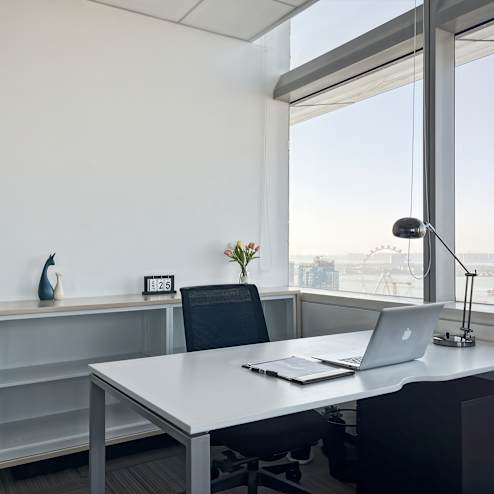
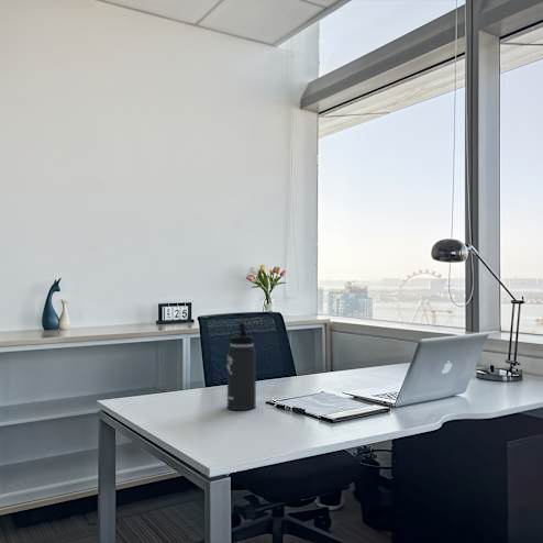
+ thermos bottle [225,322,257,411]
